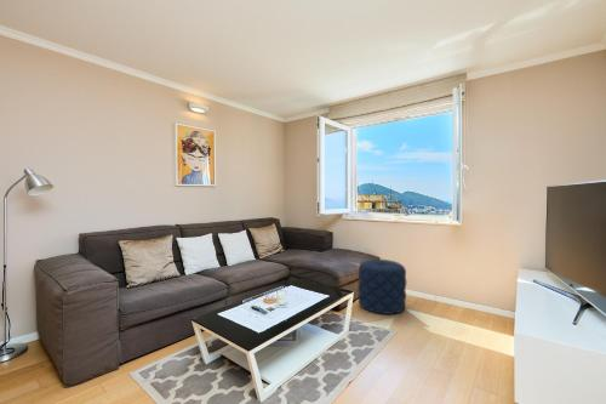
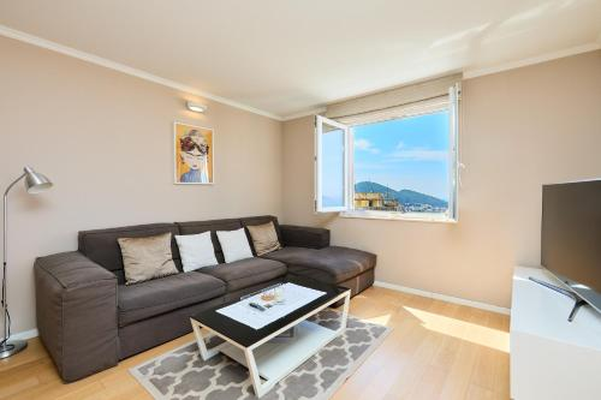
- pouf [356,258,407,315]
